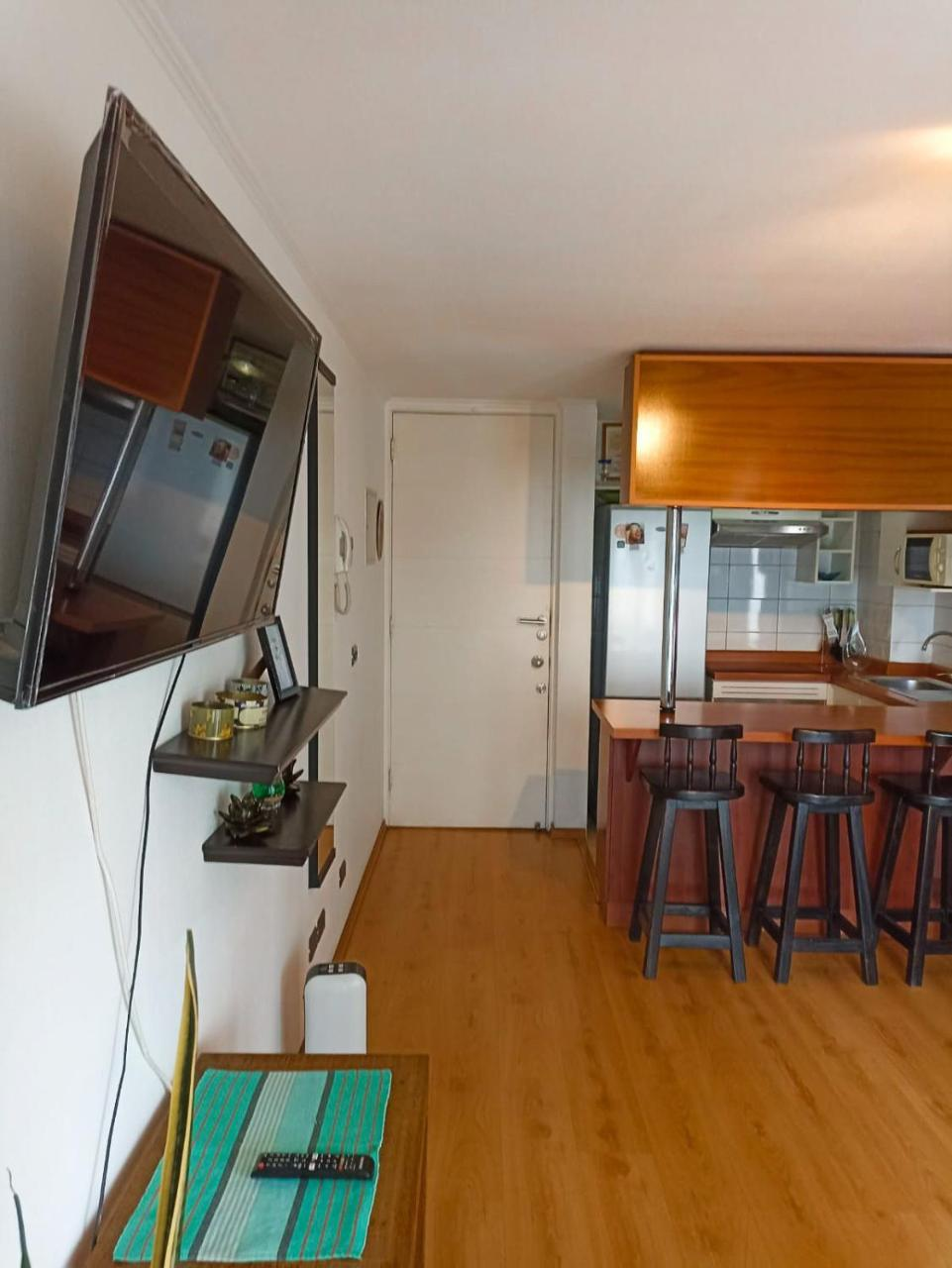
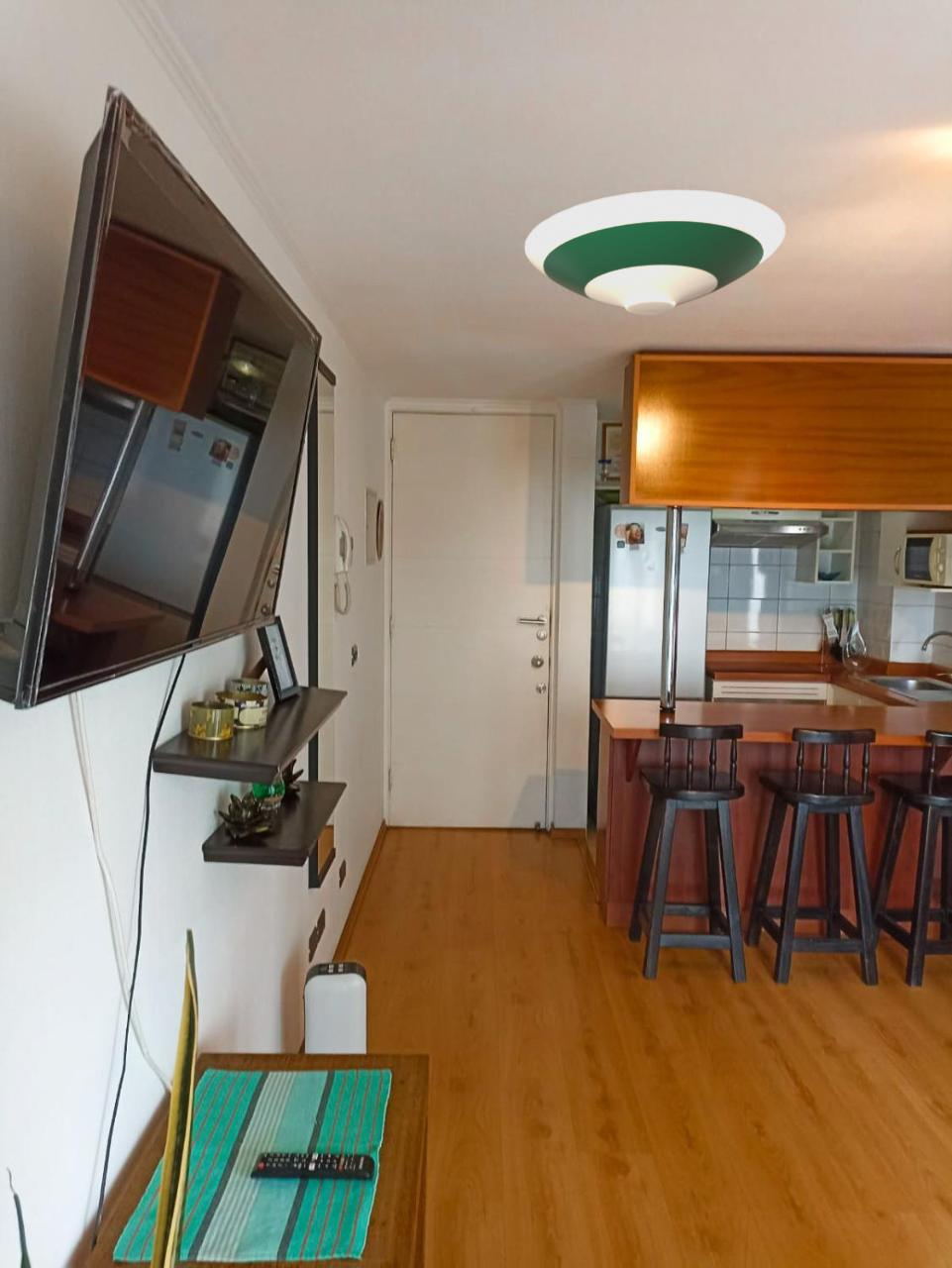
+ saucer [524,189,787,316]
